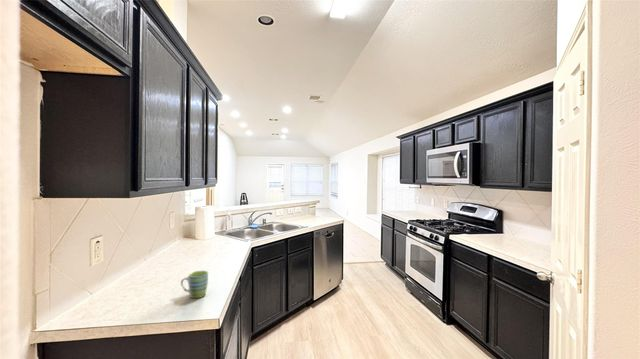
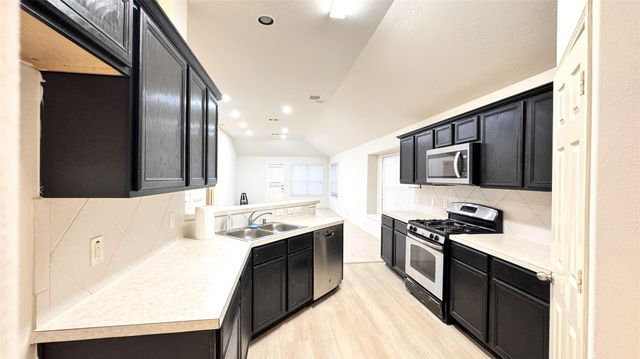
- mug [180,270,209,299]
